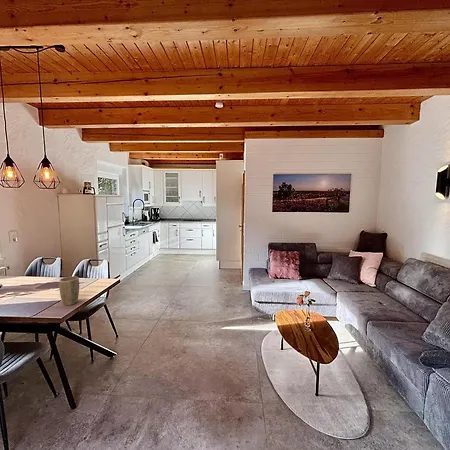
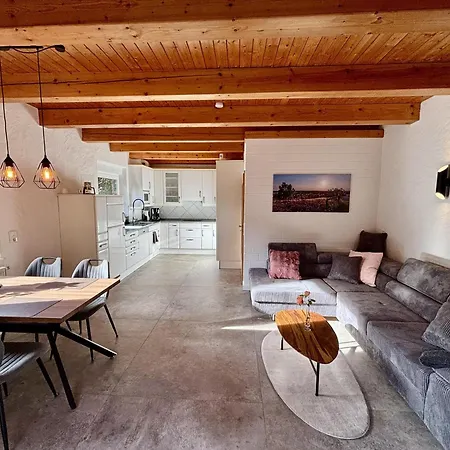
- plant pot [58,275,80,306]
